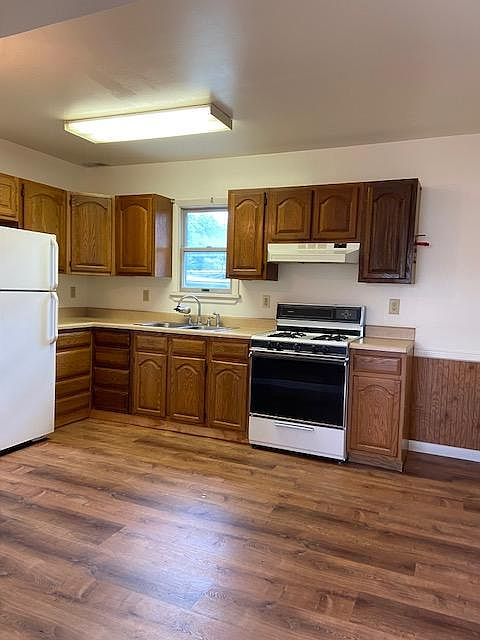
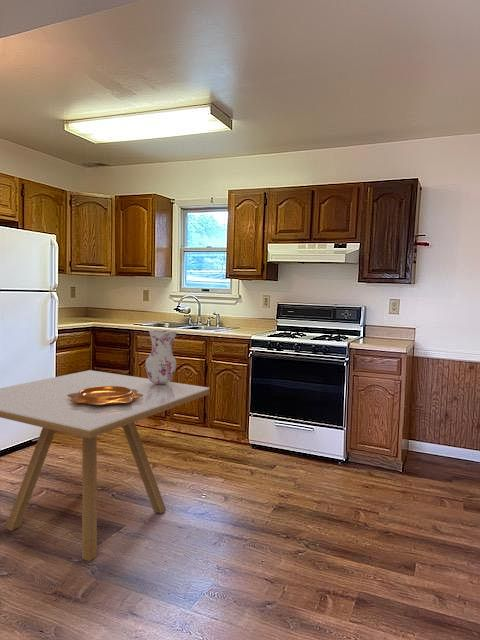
+ vase [144,329,178,384]
+ decorative bowl [67,386,143,406]
+ dining table [0,369,210,562]
